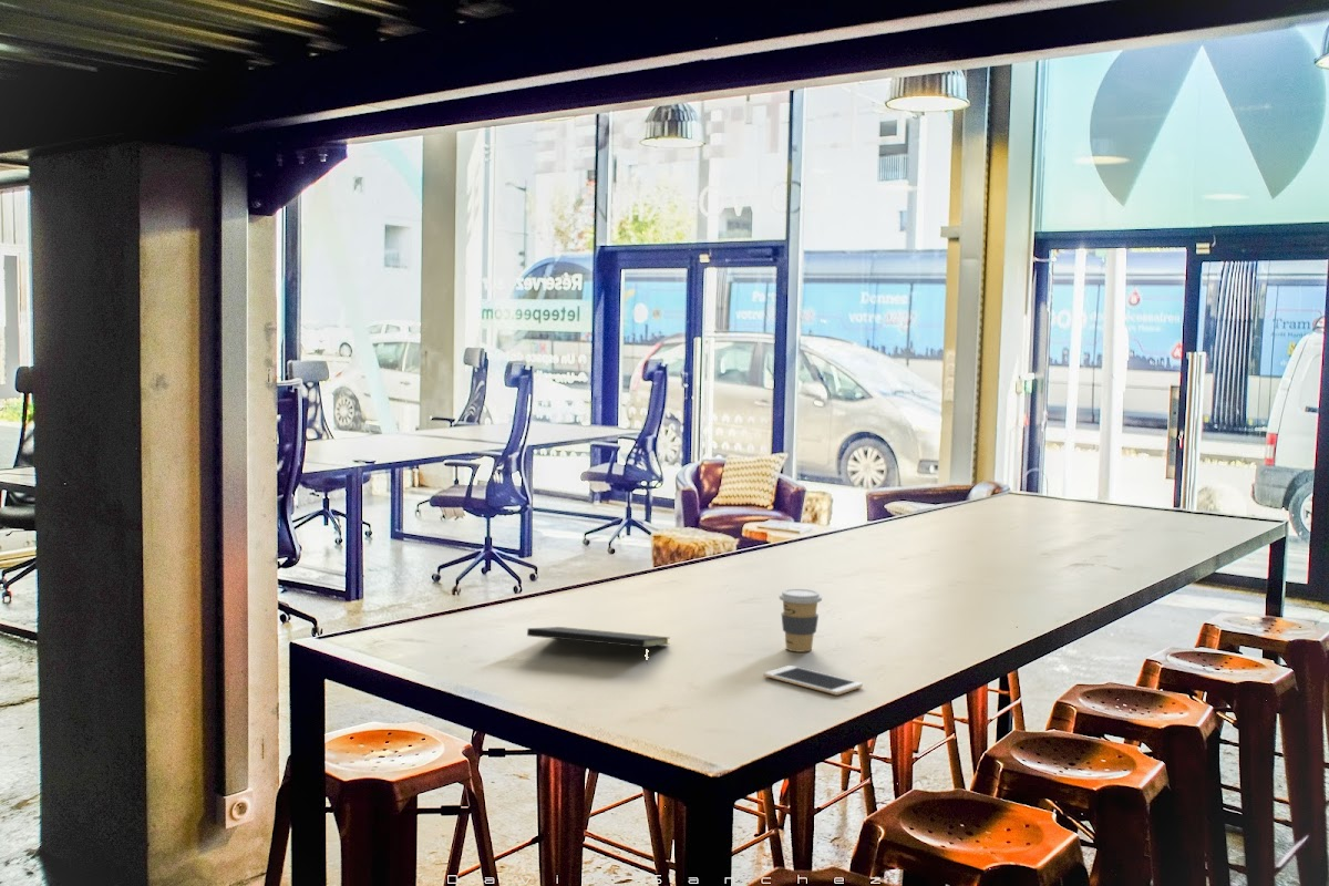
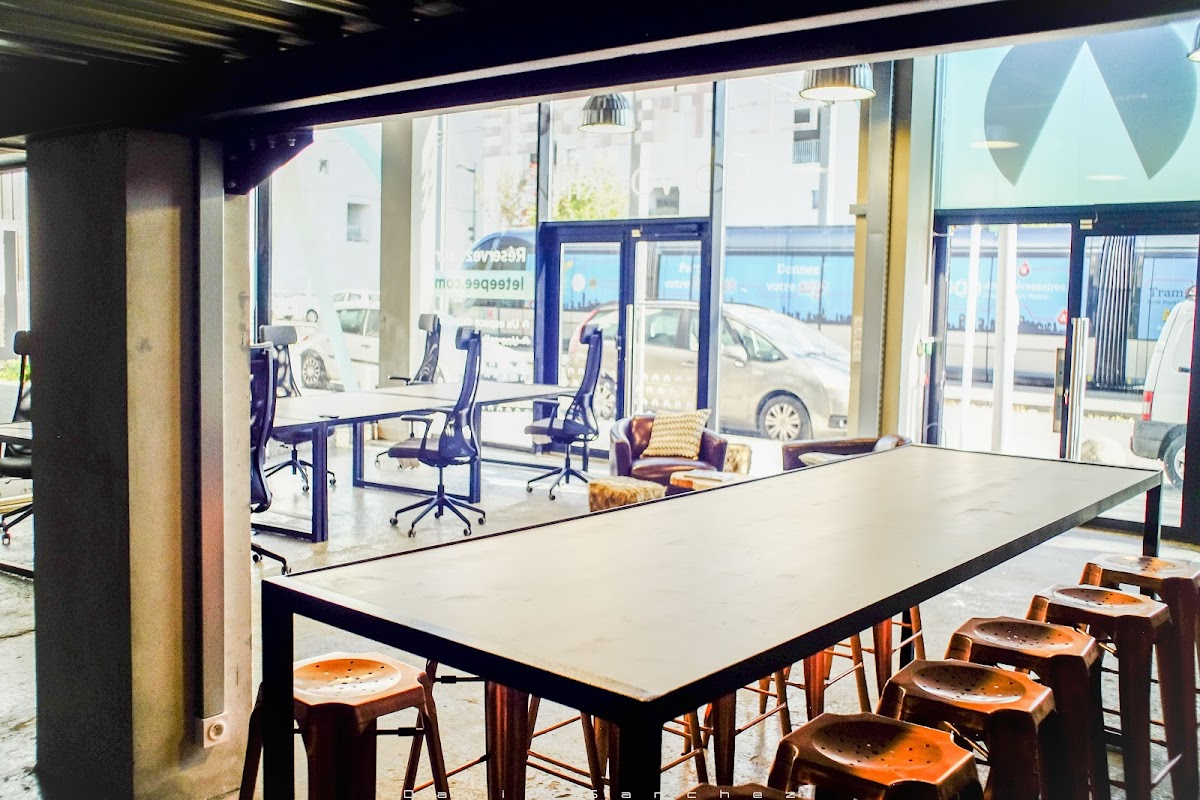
- coffee cup [779,588,823,652]
- notepad [526,626,671,666]
- cell phone [763,664,864,697]
